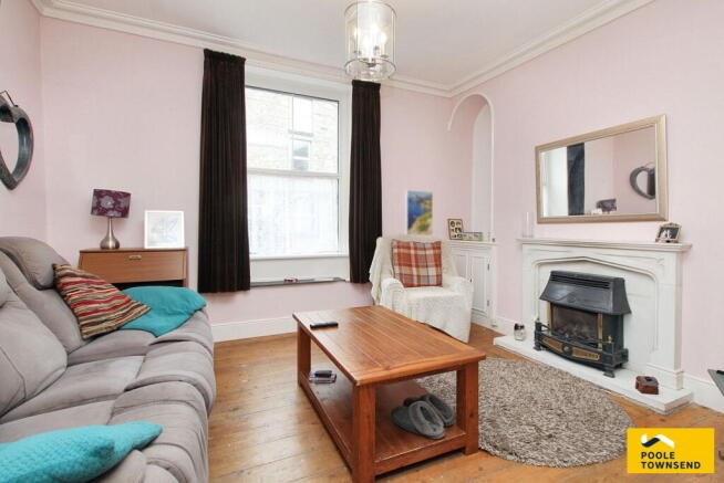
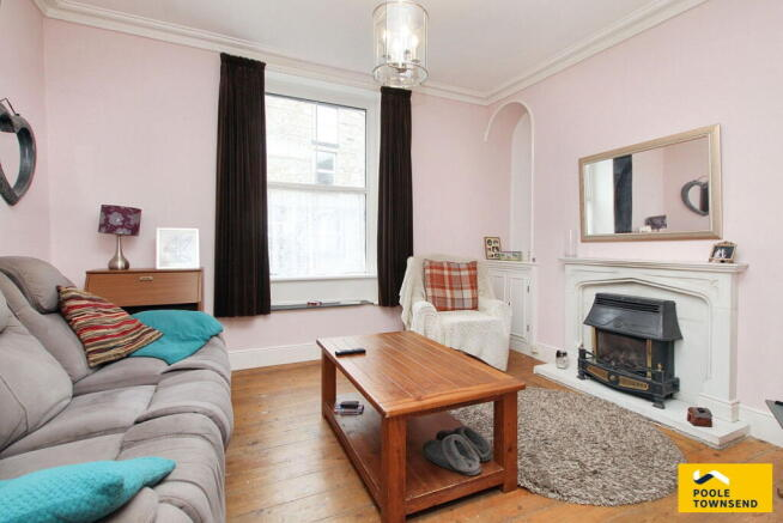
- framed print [404,189,434,237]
